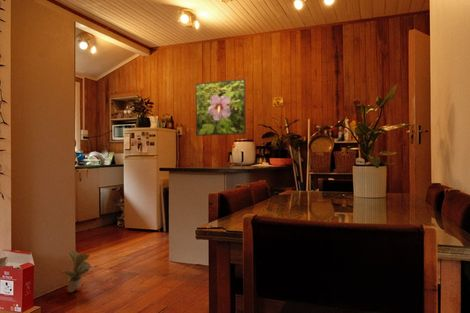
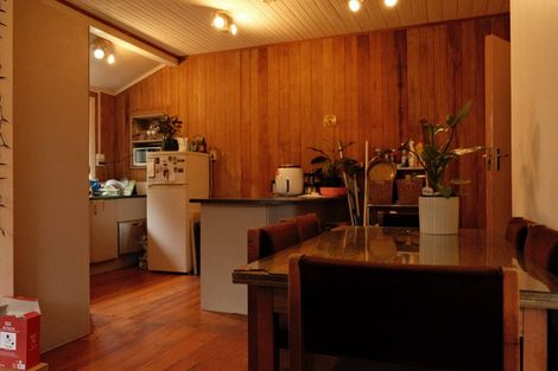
- potted plant [59,250,92,293]
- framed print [195,78,247,137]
